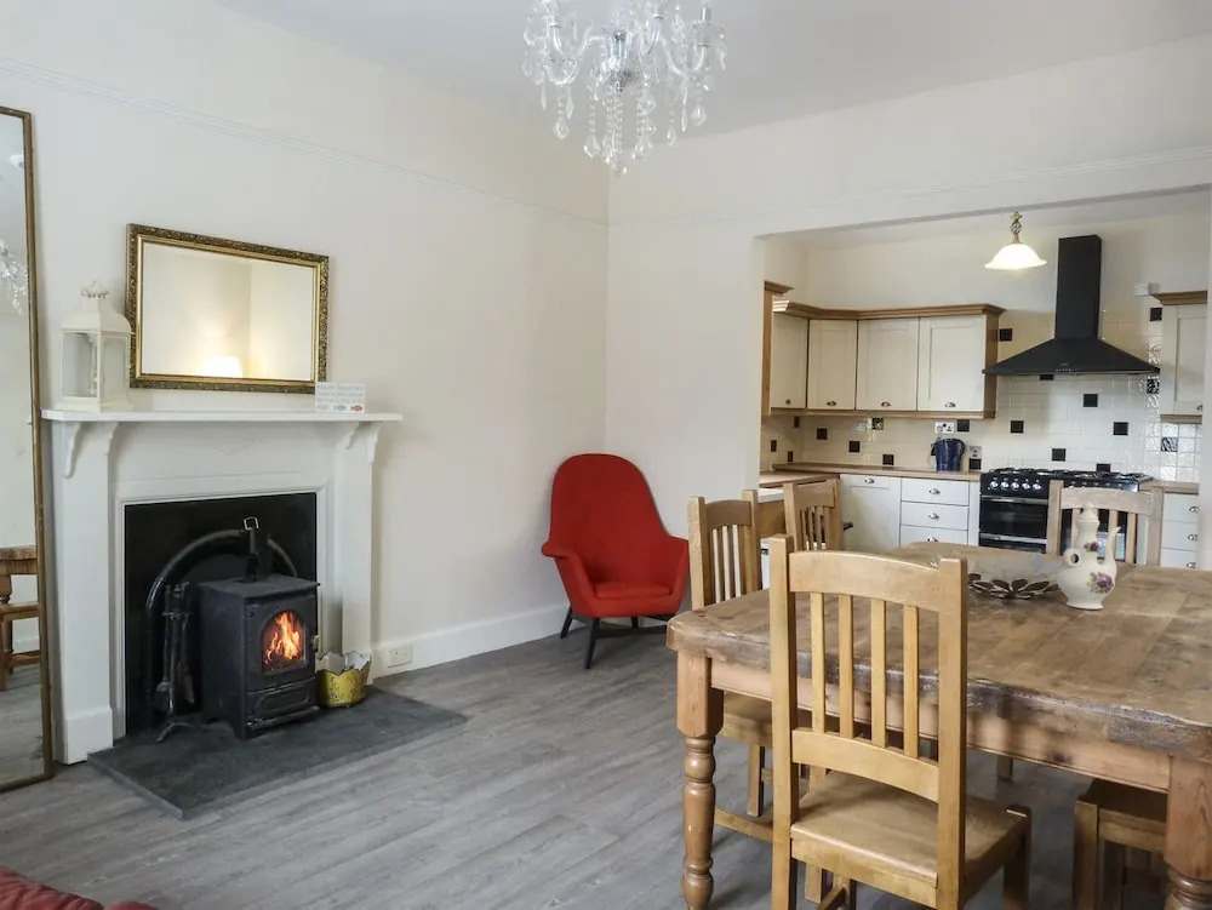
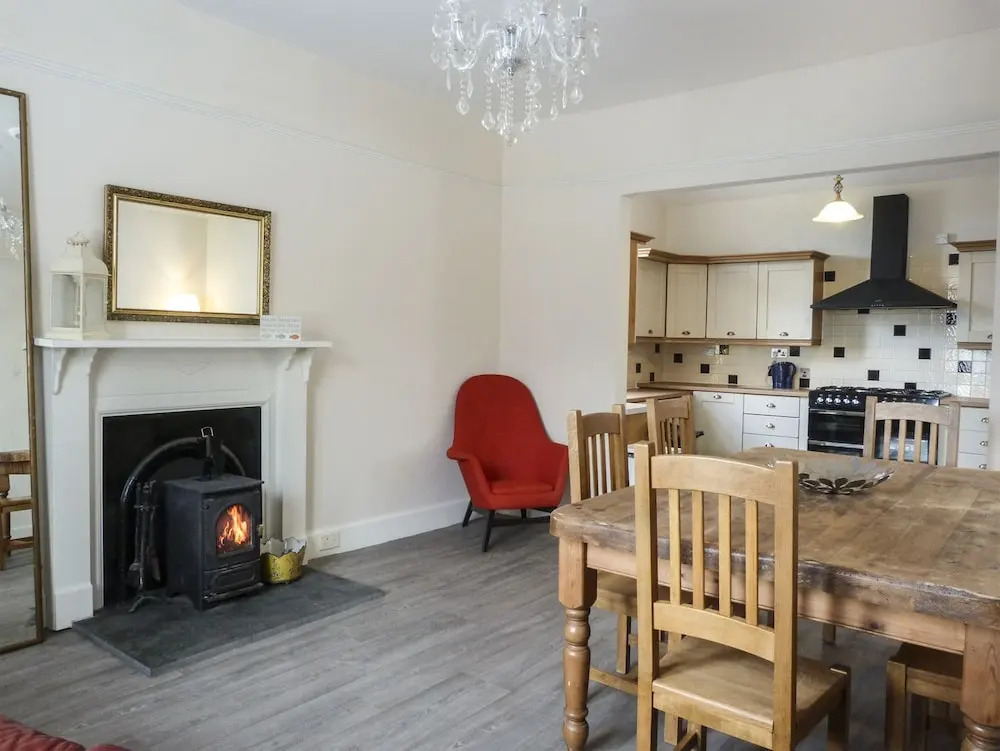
- chinaware [1056,500,1122,611]
